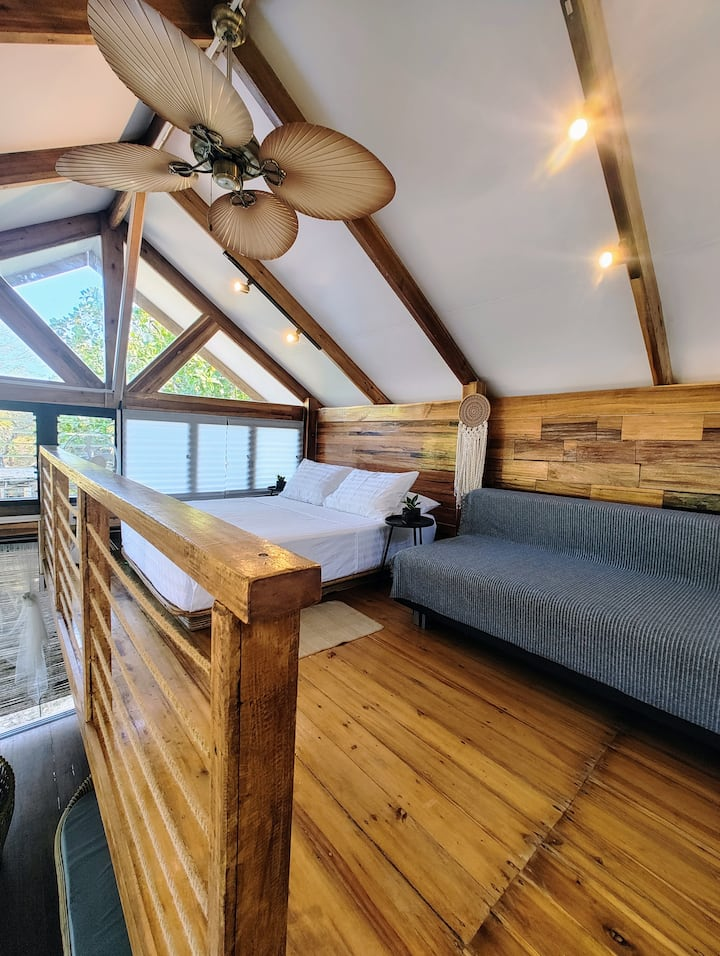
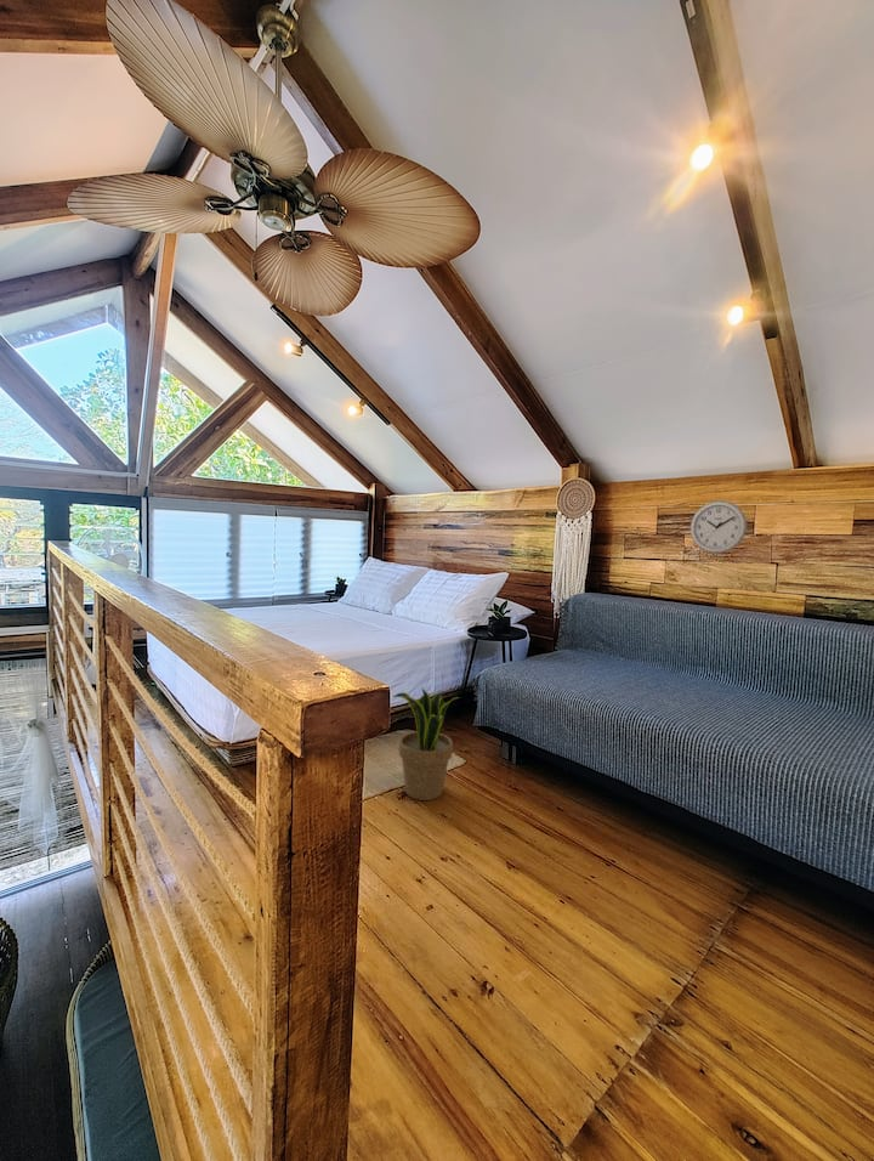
+ wall clock [689,499,748,555]
+ potted plant [392,687,461,802]
